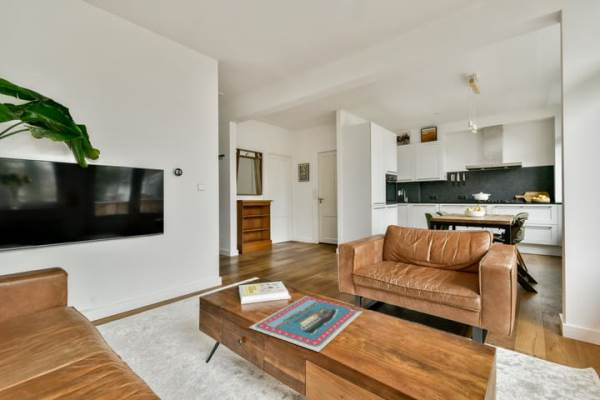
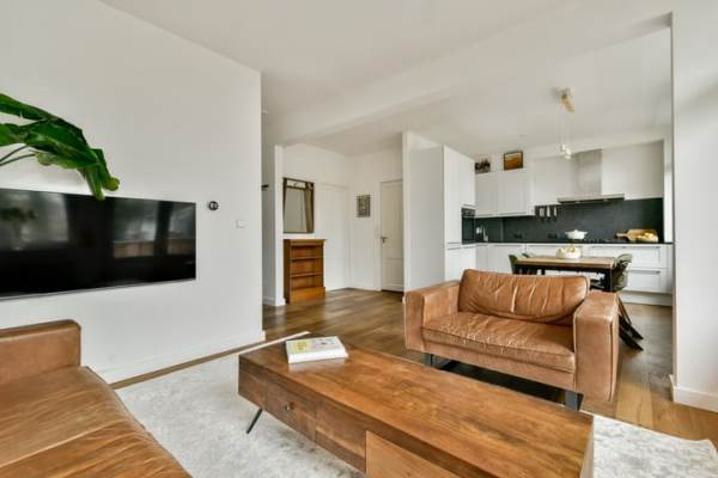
- postcard [247,295,364,353]
